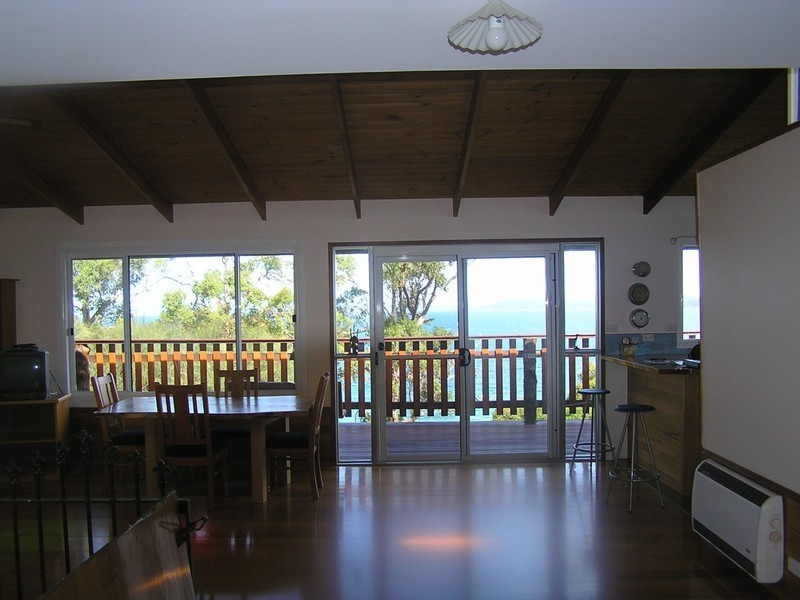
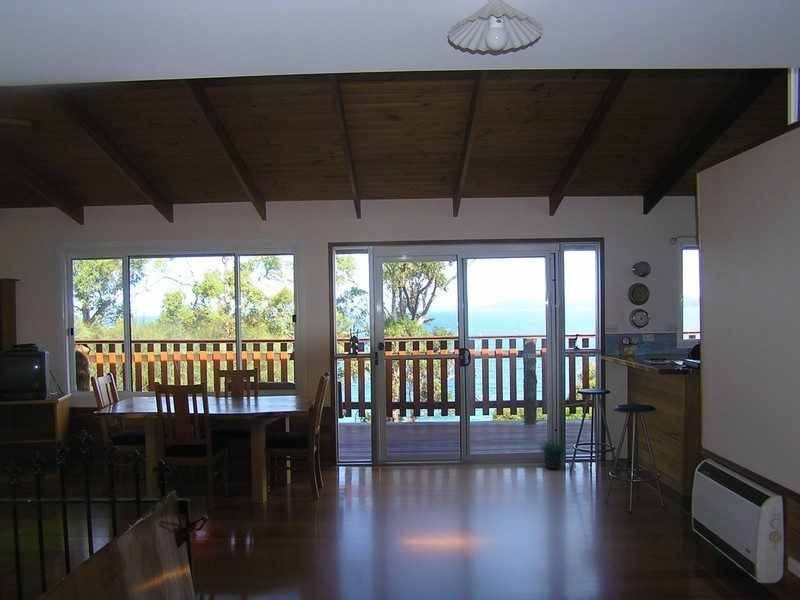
+ potted plant [534,432,571,470]
